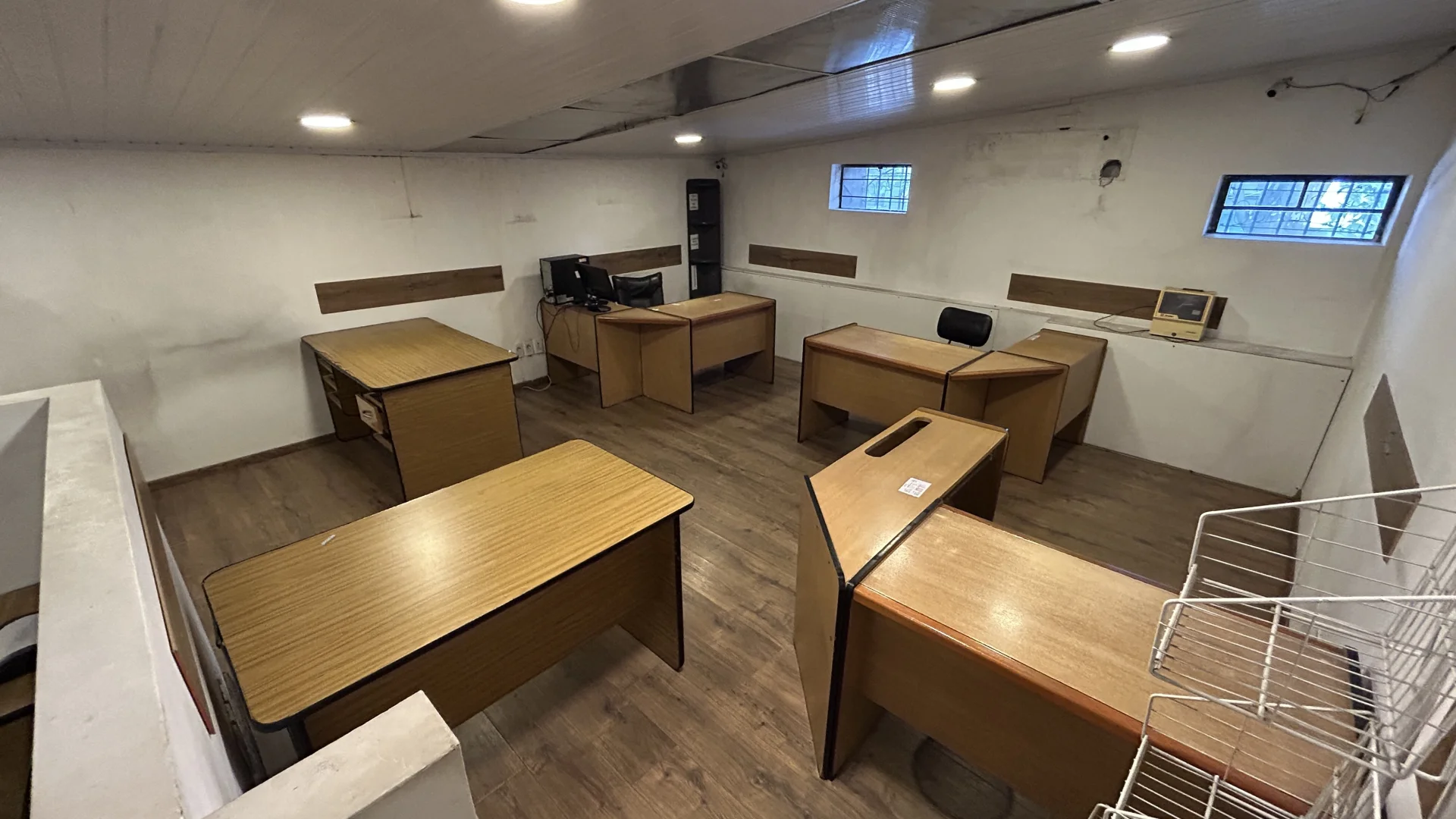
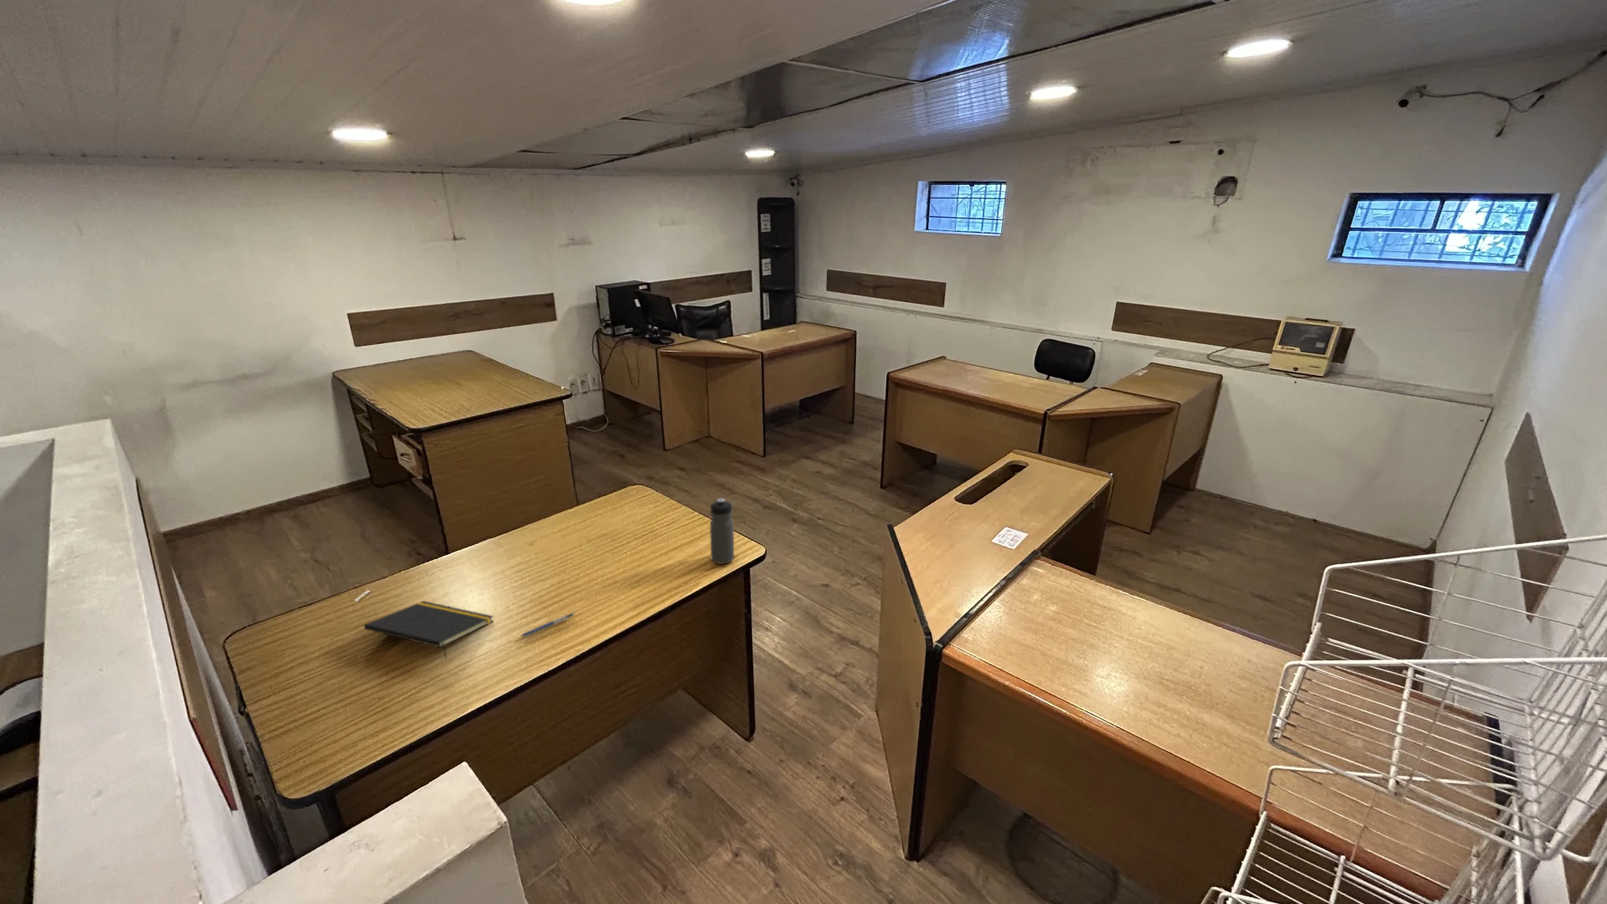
+ pen [519,611,576,638]
+ notepad [363,600,494,660]
+ water bottle [709,497,735,565]
